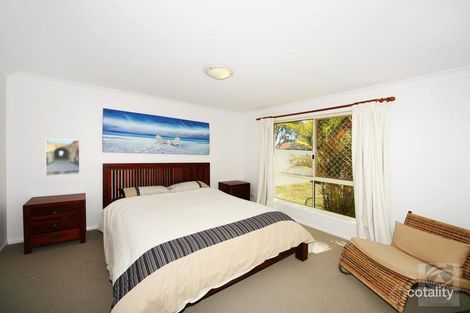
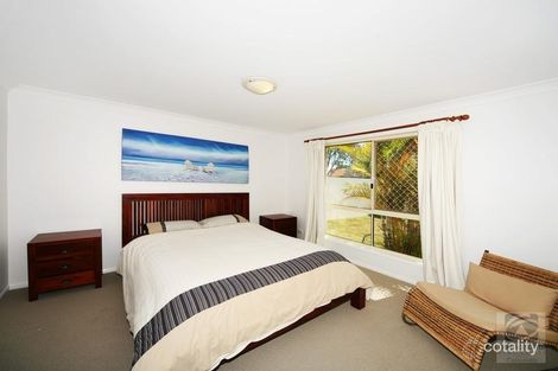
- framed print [45,138,81,177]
